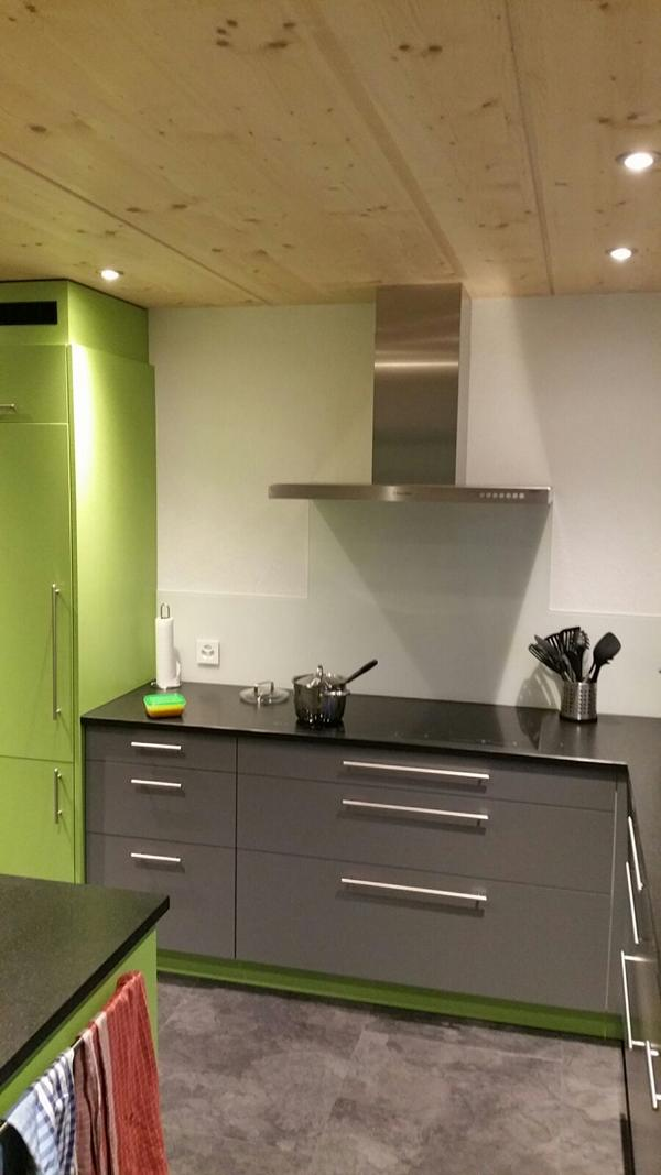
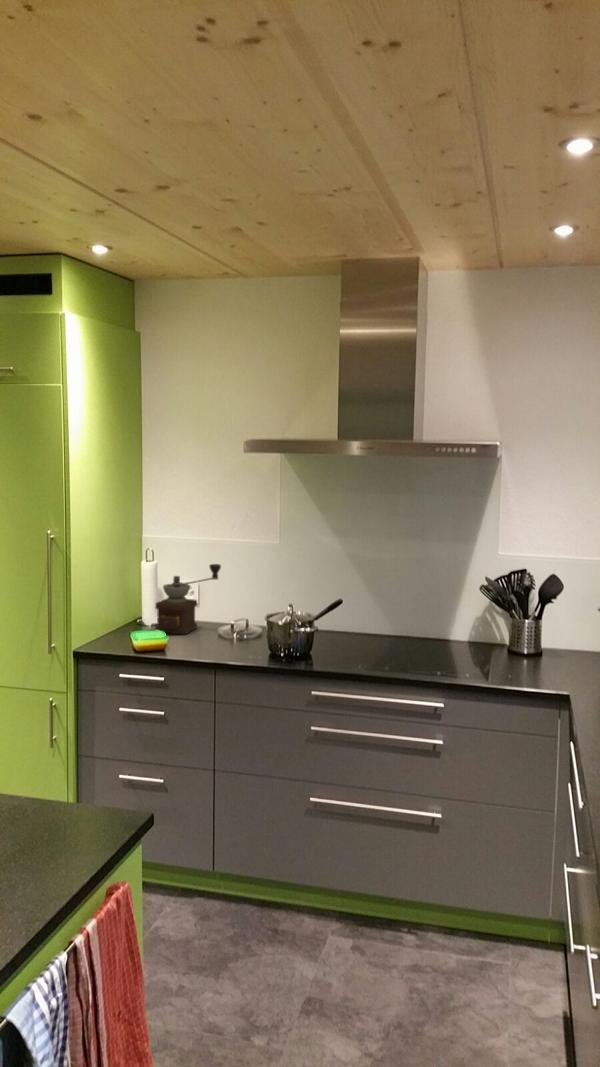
+ coffee grinder [154,563,222,636]
